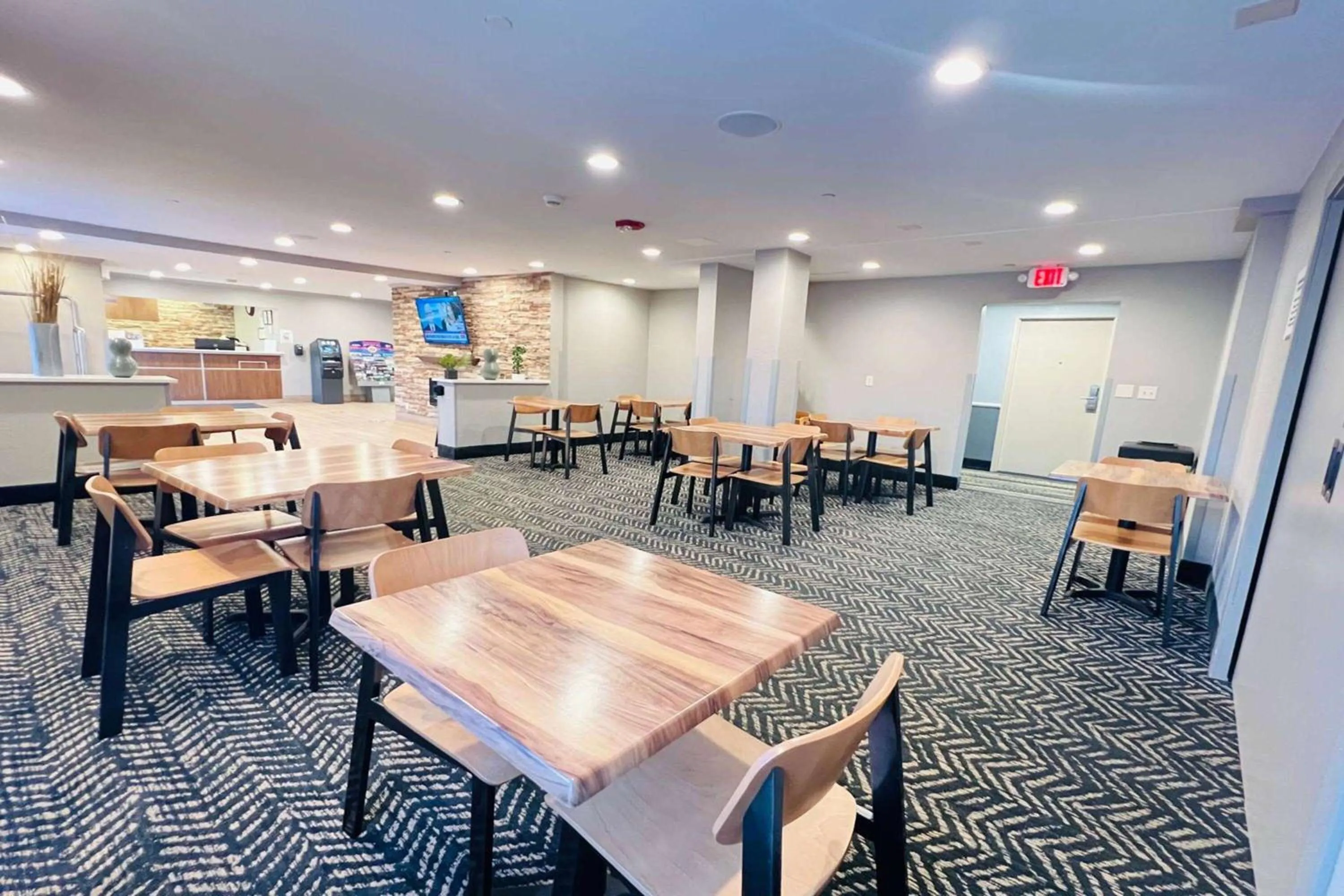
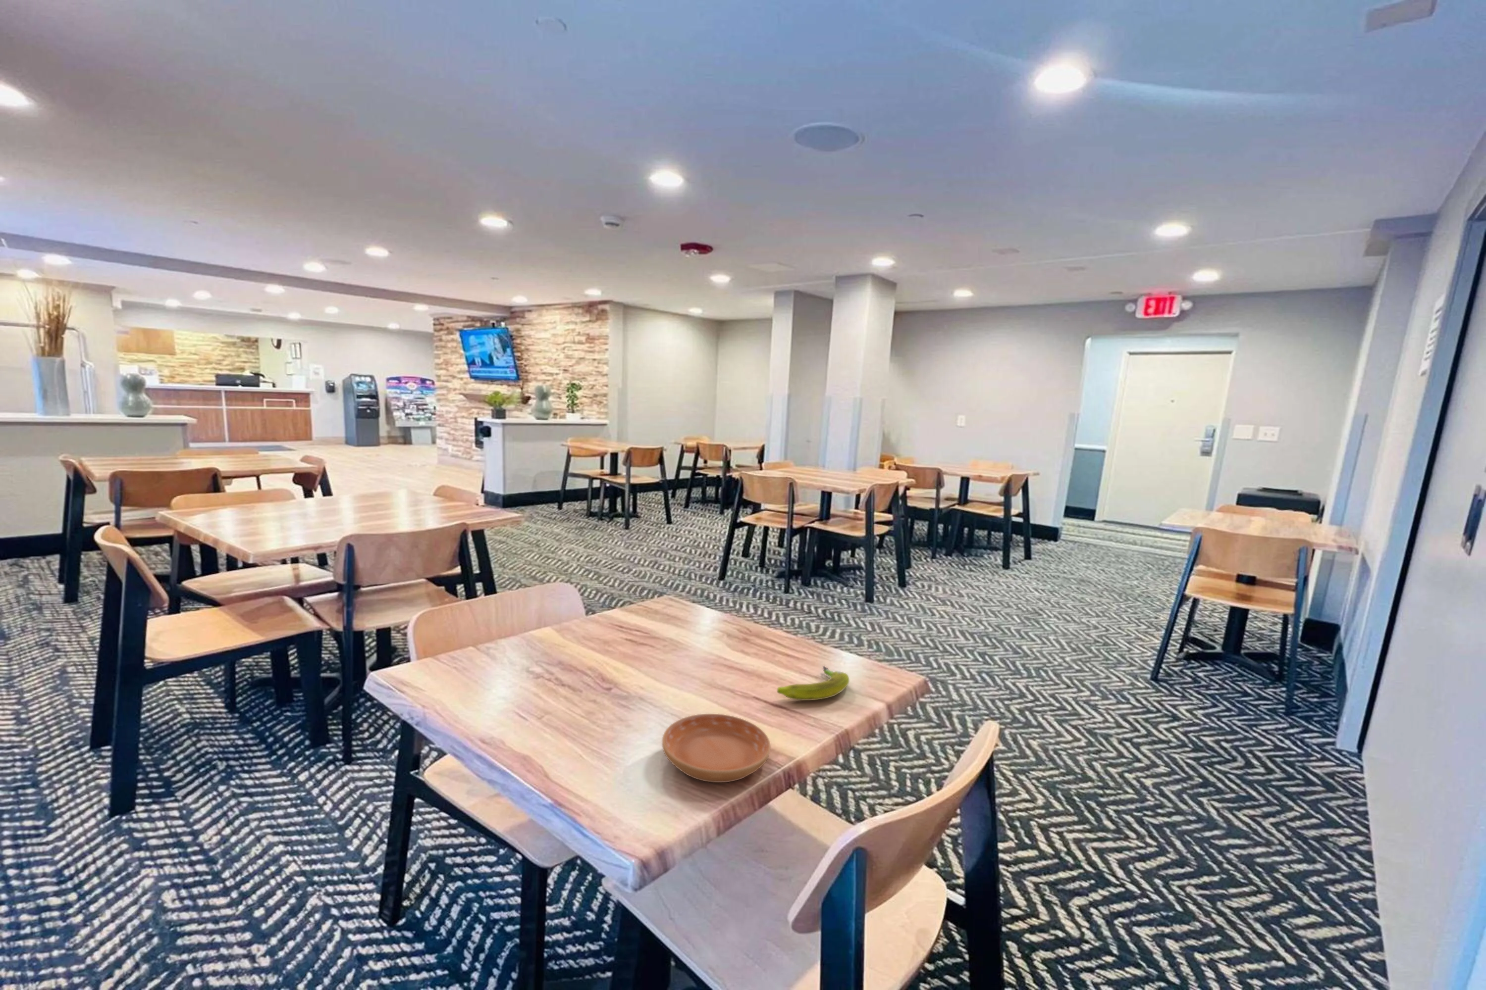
+ saucer [662,714,772,783]
+ banana [776,665,850,701]
